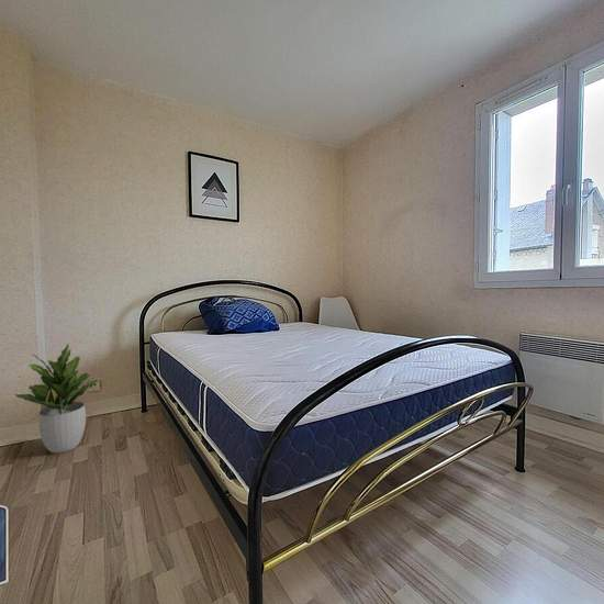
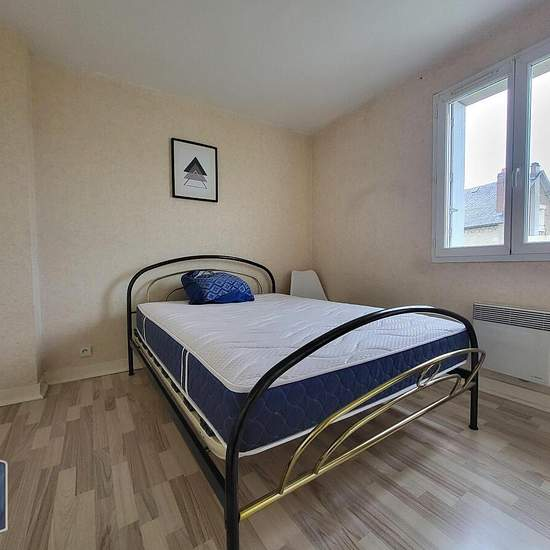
- potted plant [14,342,100,455]
